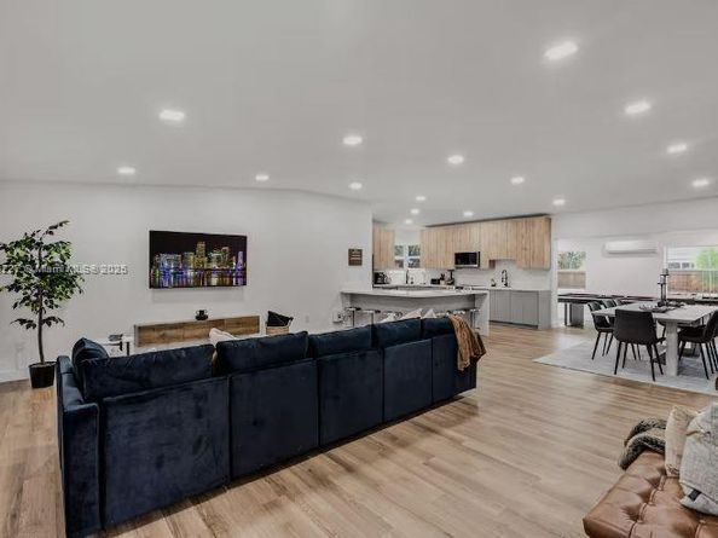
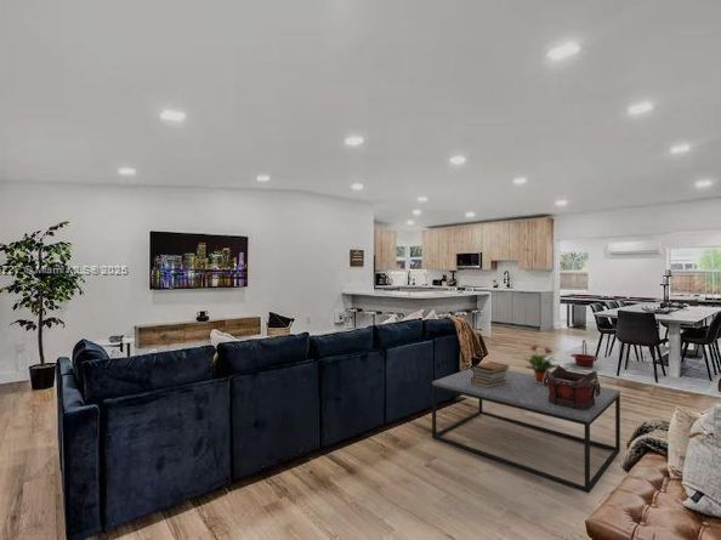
+ book stack [471,360,511,387]
+ decorative container [544,364,601,410]
+ basket [569,339,600,368]
+ potted plant [522,343,560,383]
+ coffee table [431,368,621,494]
